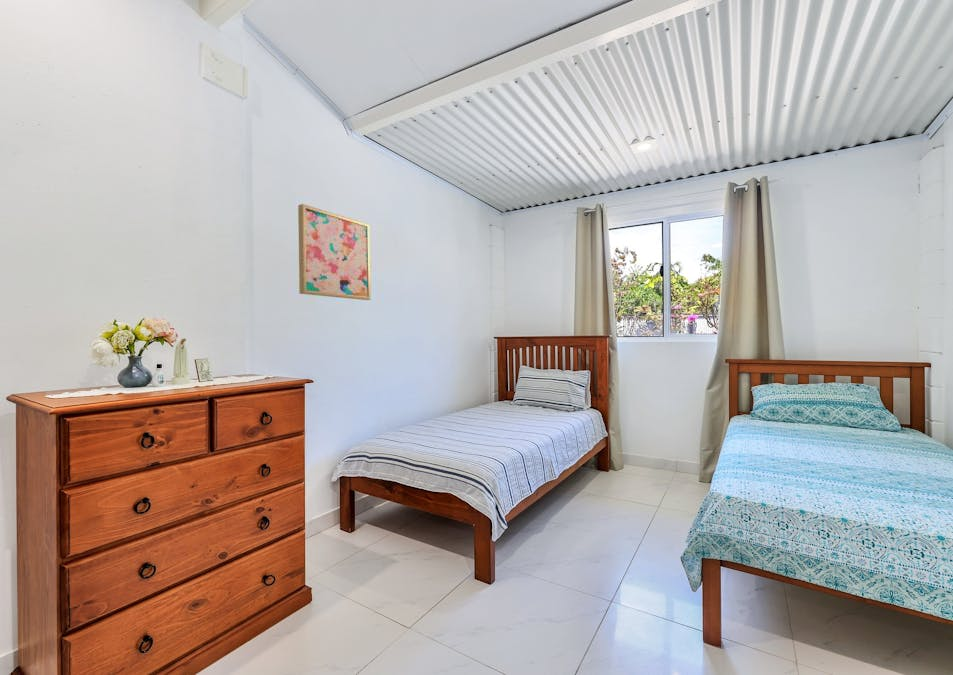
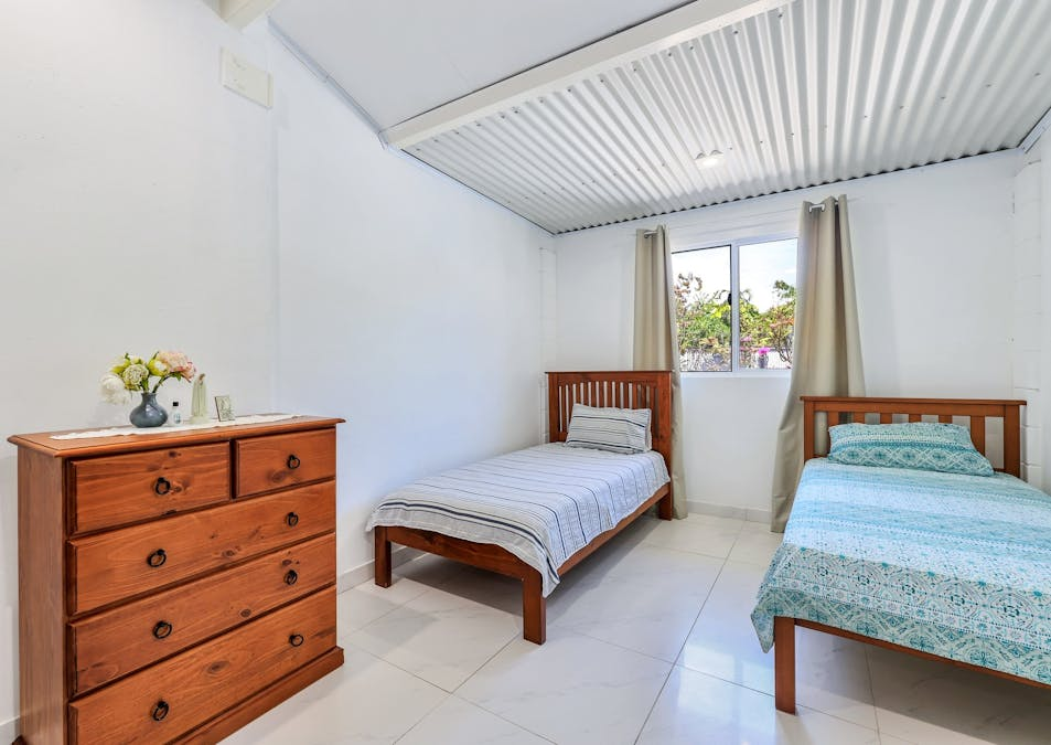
- wall art [297,203,372,301]
